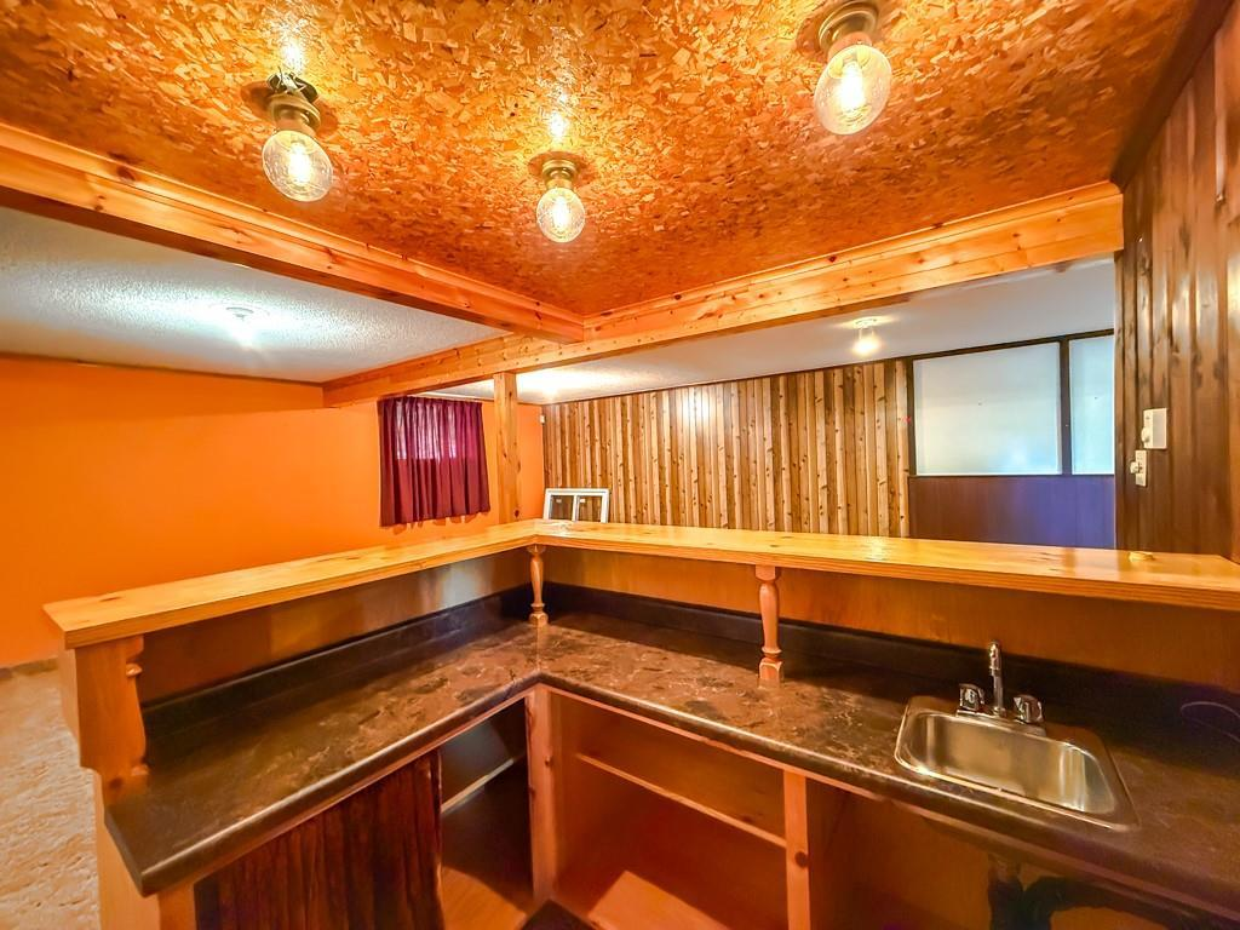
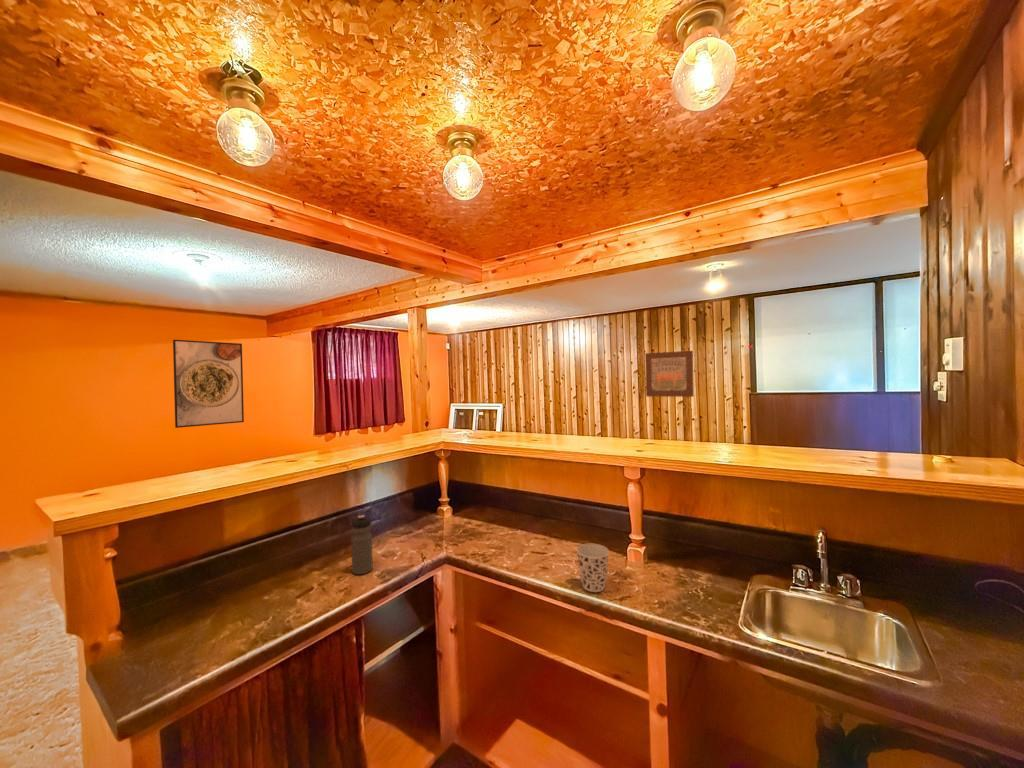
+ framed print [172,339,245,429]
+ cup [576,543,610,593]
+ wall art [644,350,695,398]
+ water bottle [350,514,374,576]
